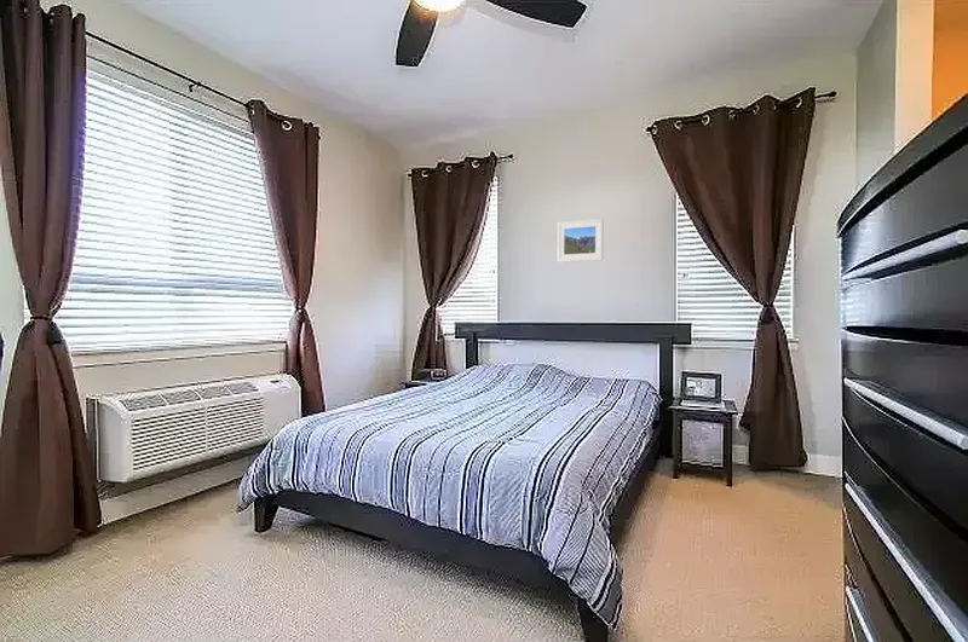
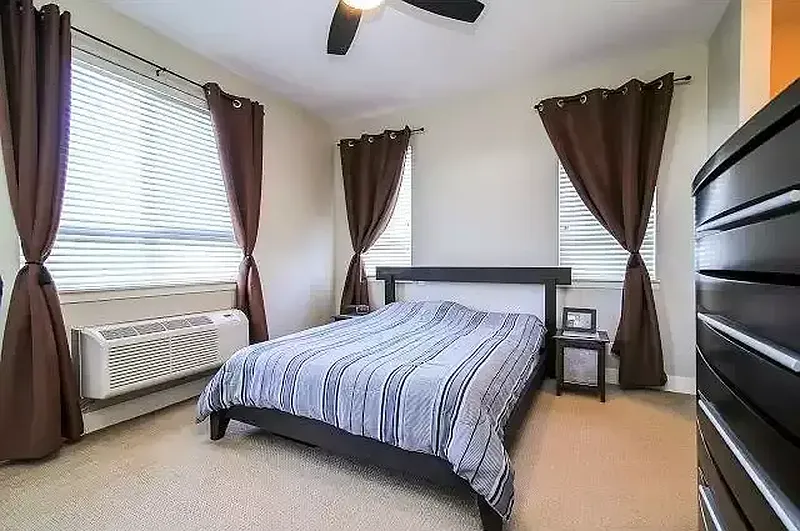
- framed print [557,218,605,264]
